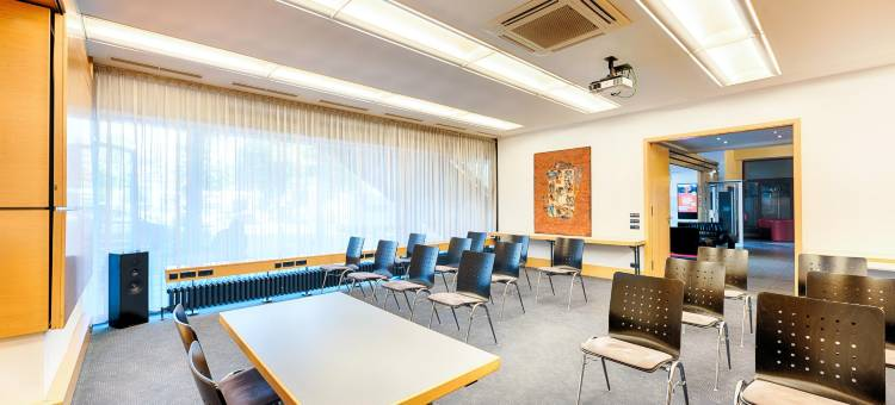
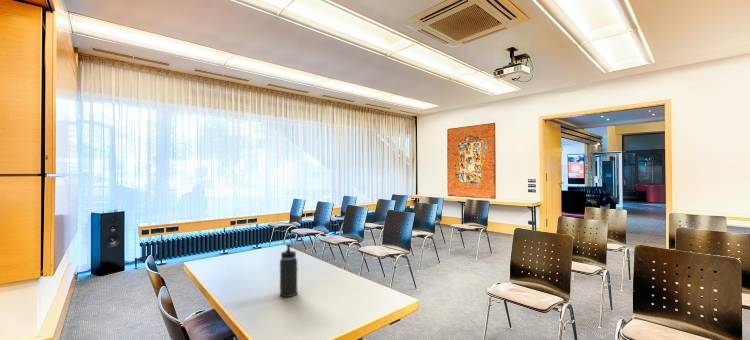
+ thermos bottle [279,244,299,298]
